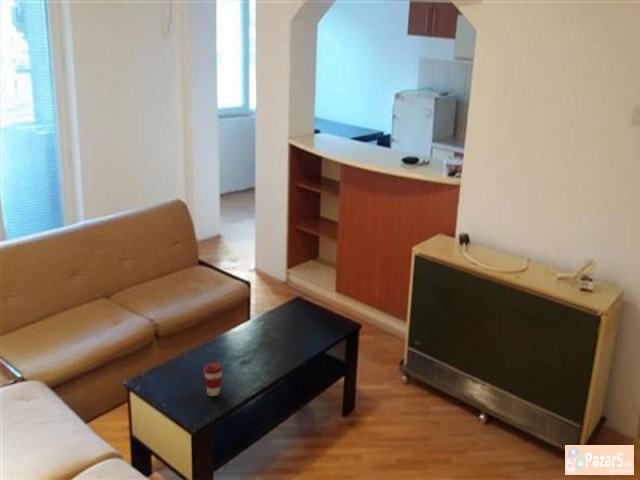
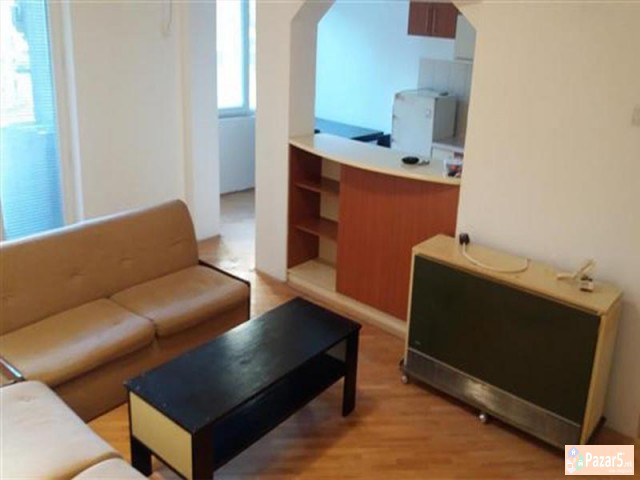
- coffee cup [202,362,224,397]
